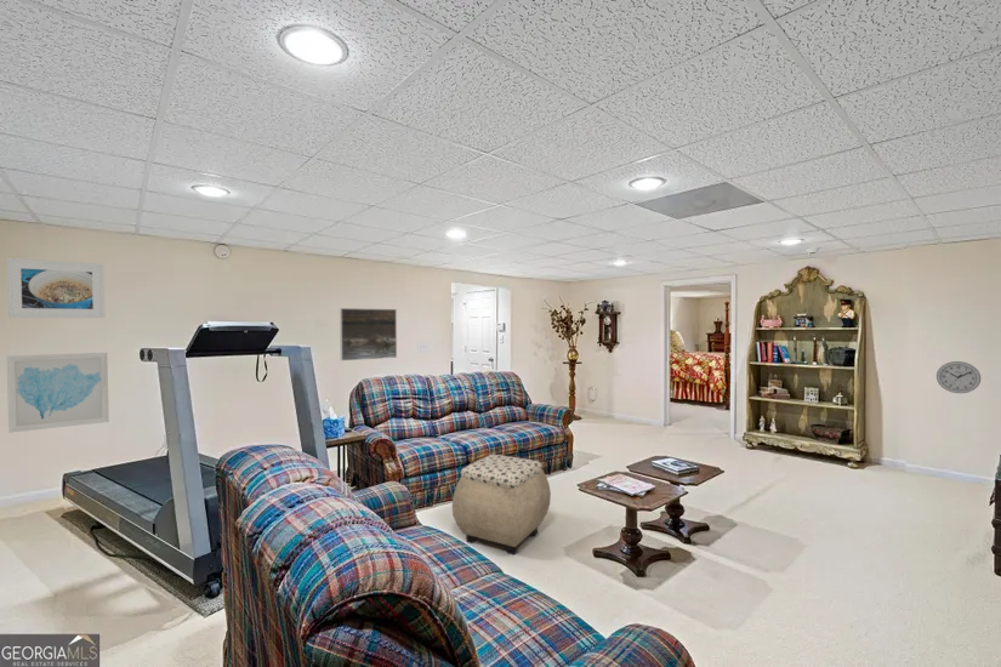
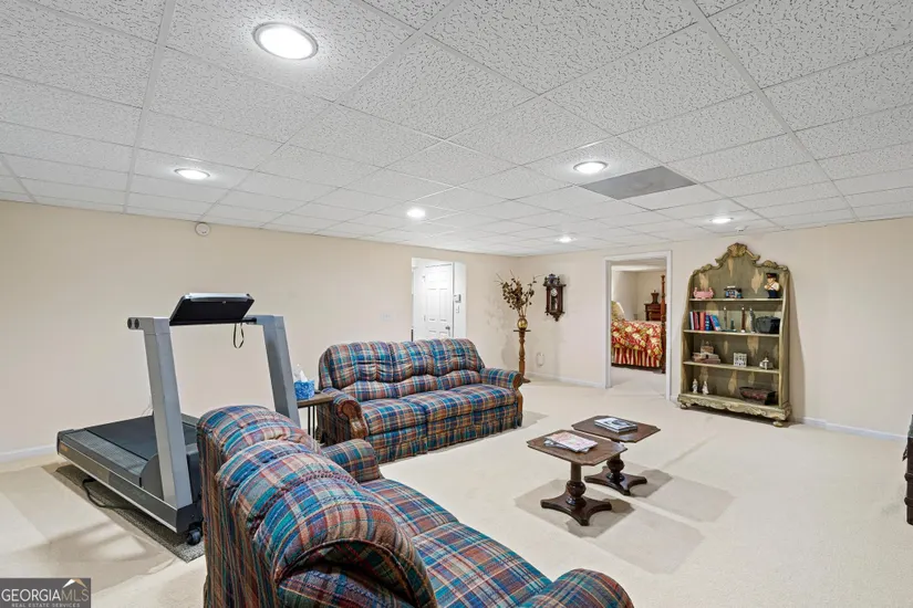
- ottoman [451,454,552,557]
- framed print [339,307,398,361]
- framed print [6,257,106,319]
- wall art [6,352,110,434]
- wall clock [935,360,982,394]
